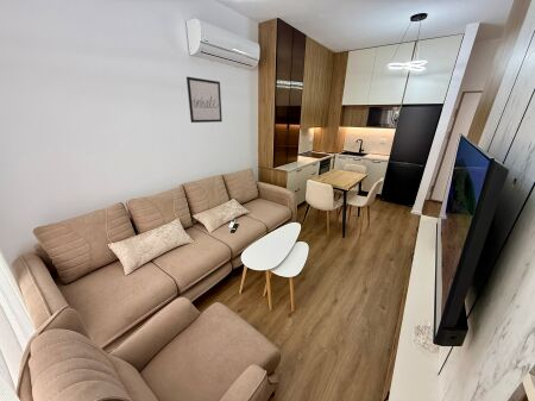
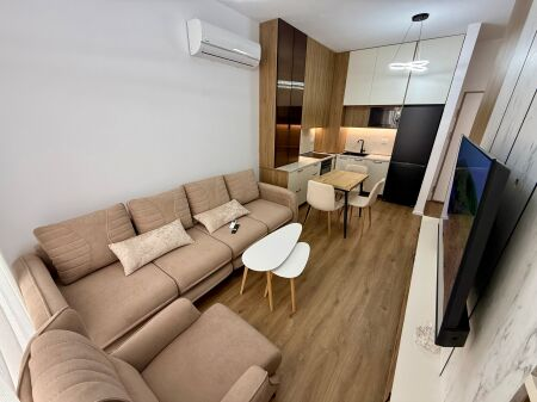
- wall art [185,76,224,124]
